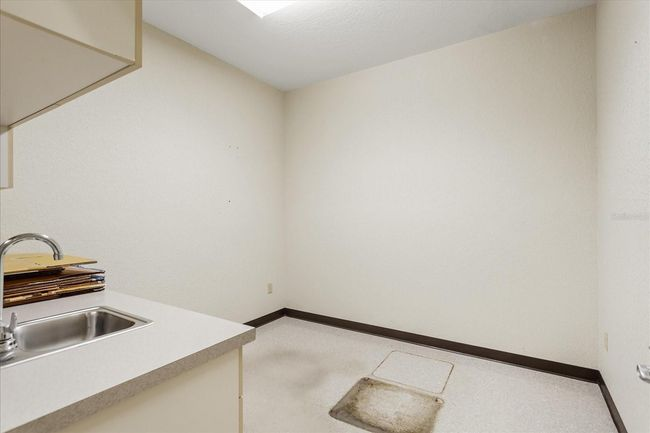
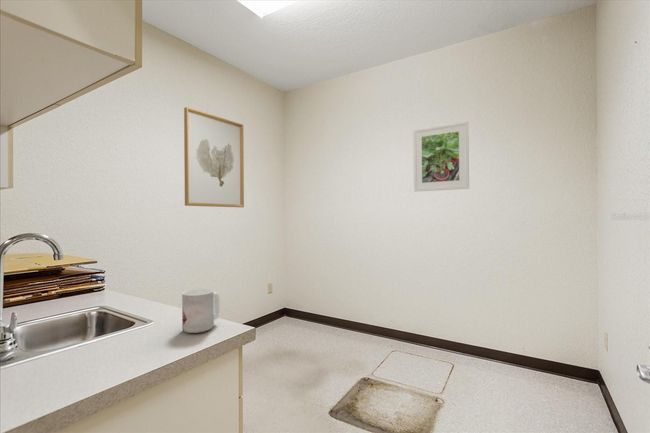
+ wall art [183,106,245,208]
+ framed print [412,120,470,193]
+ mug [181,288,221,334]
